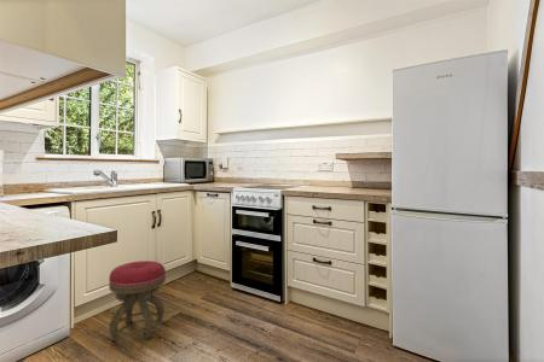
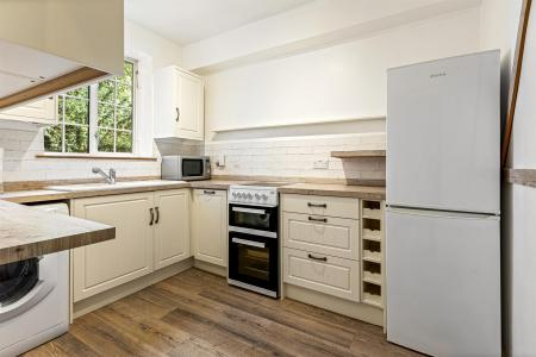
- stool [108,259,167,341]
